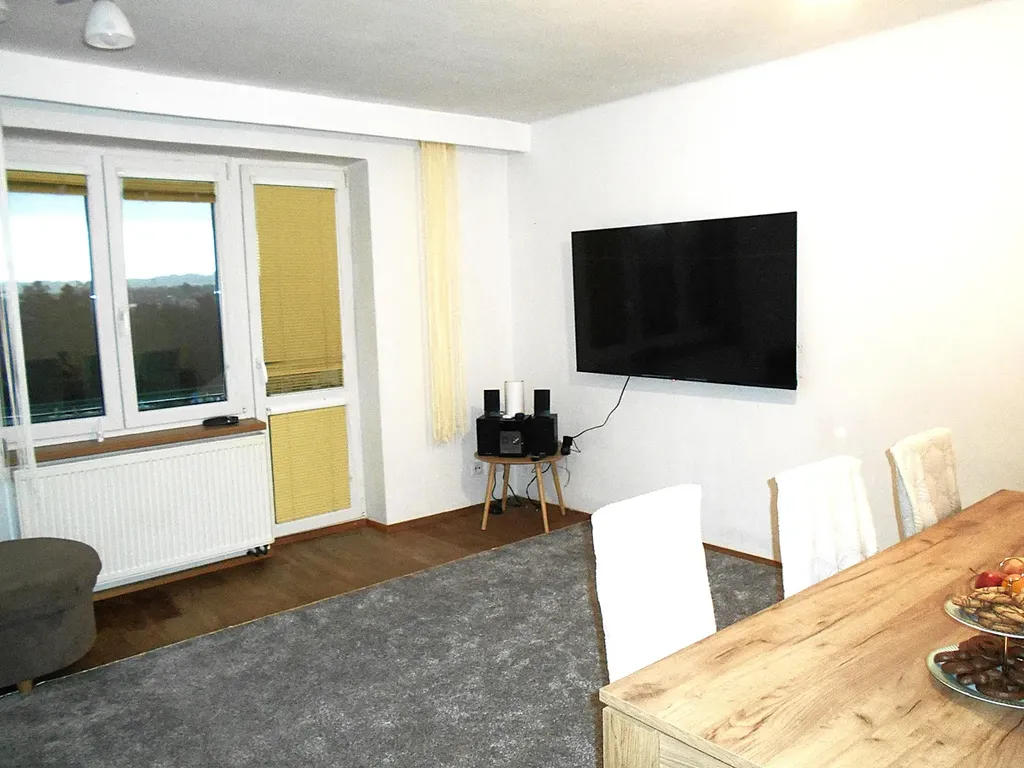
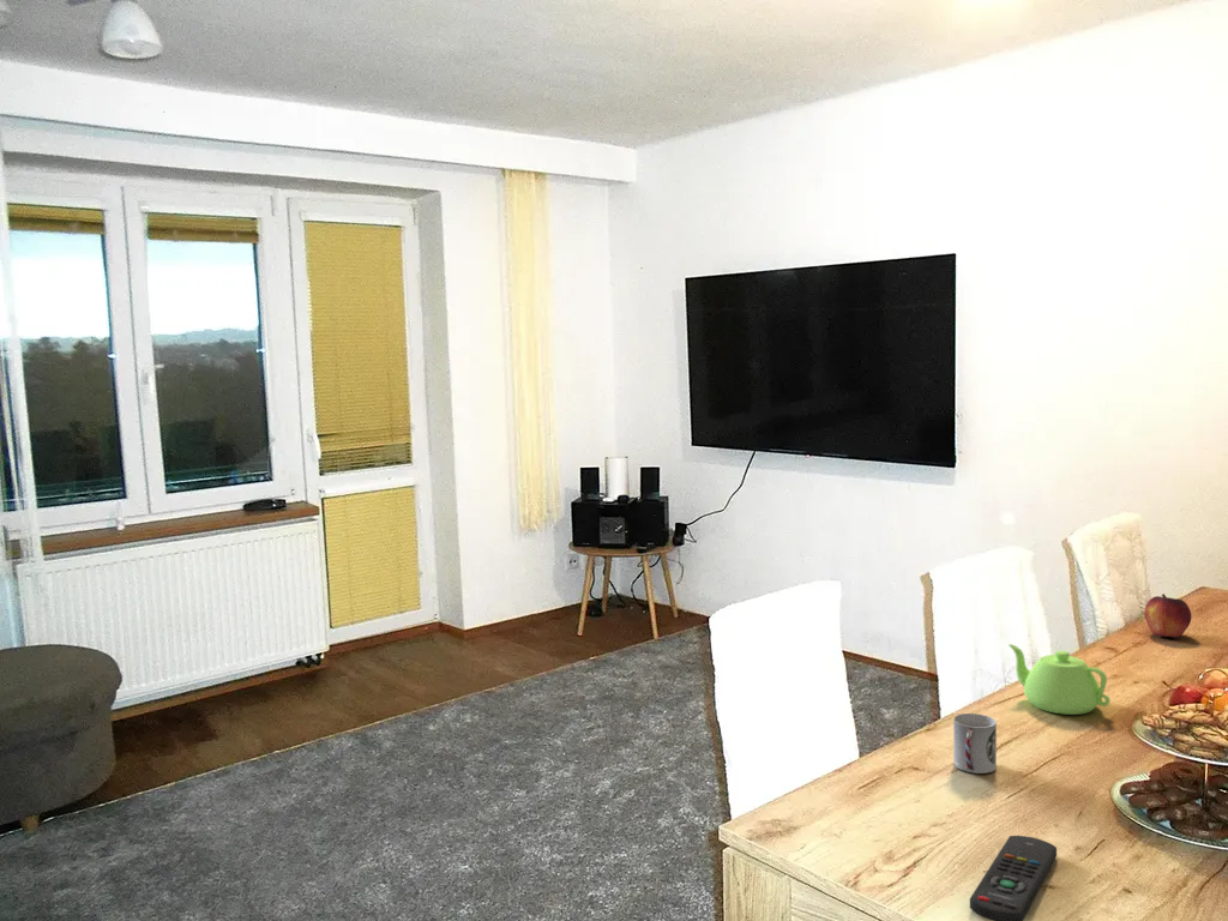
+ cup [952,712,998,775]
+ teapot [1007,643,1112,716]
+ remote control [969,835,1058,921]
+ fruit [1144,592,1192,639]
